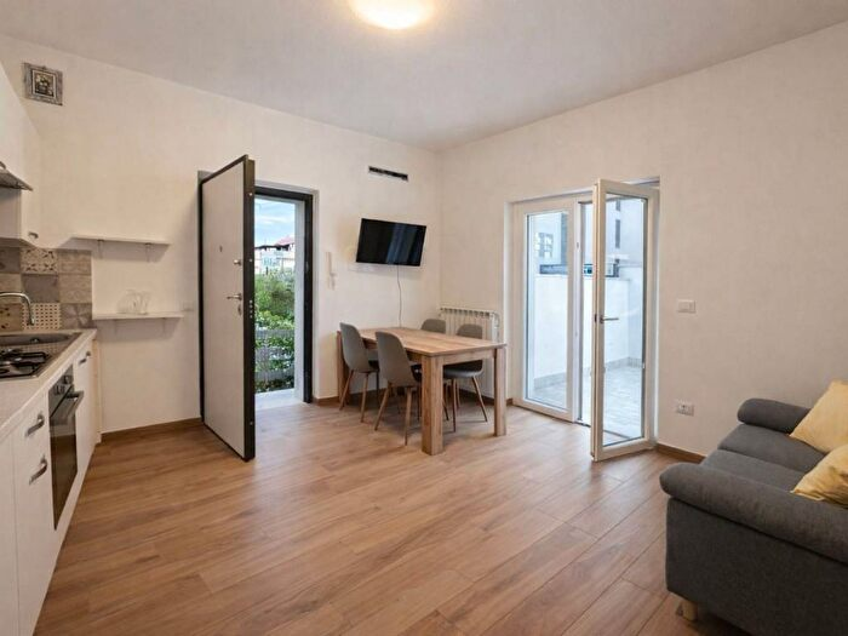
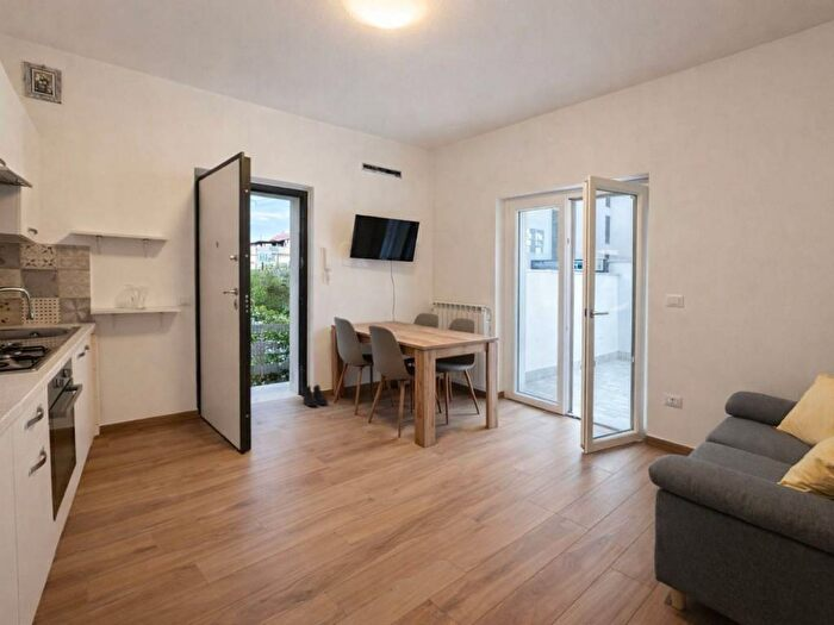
+ boots [301,383,329,407]
